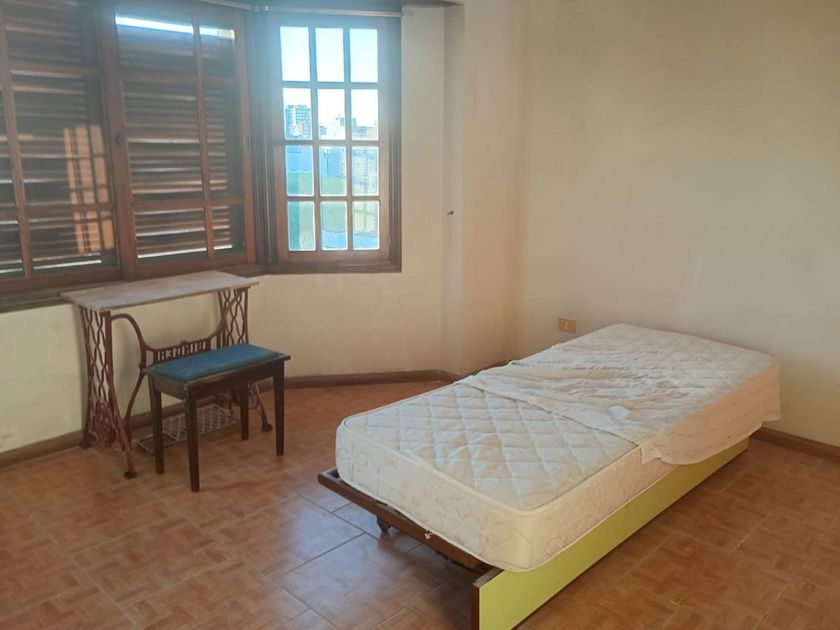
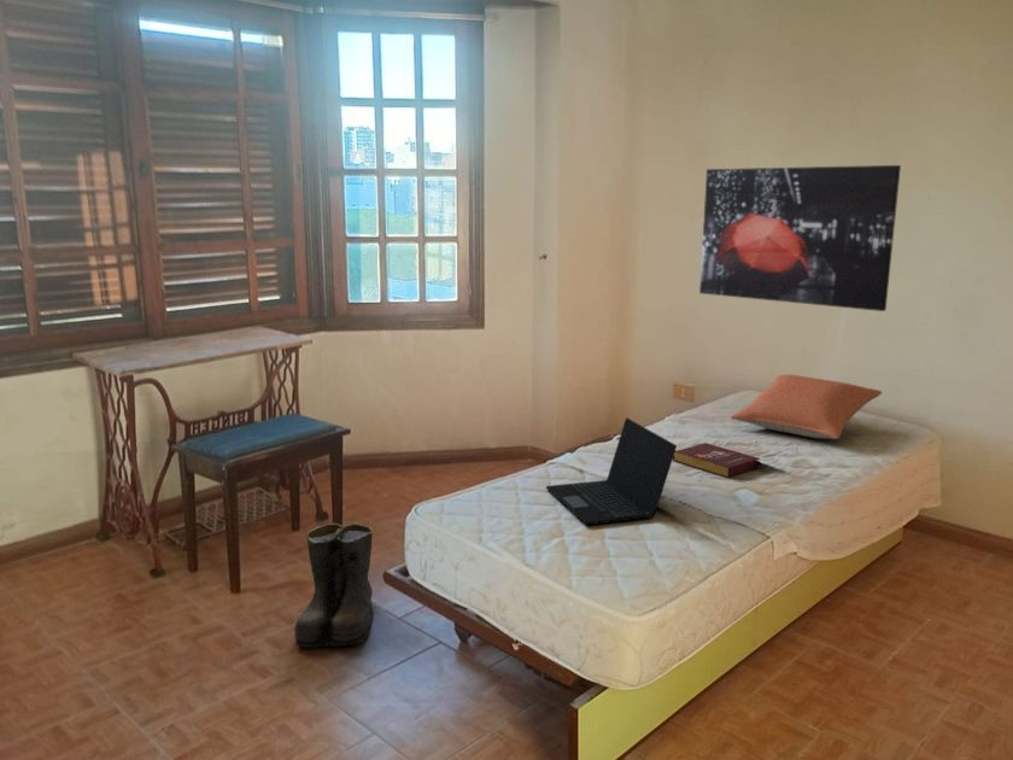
+ laptop [545,416,678,527]
+ boots [293,522,377,648]
+ wall art [698,164,902,312]
+ book [672,442,761,479]
+ pillow [730,374,883,440]
